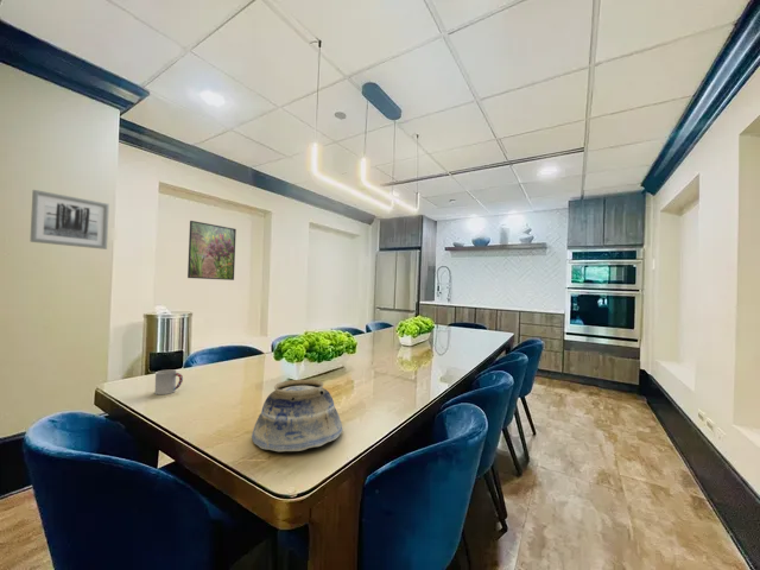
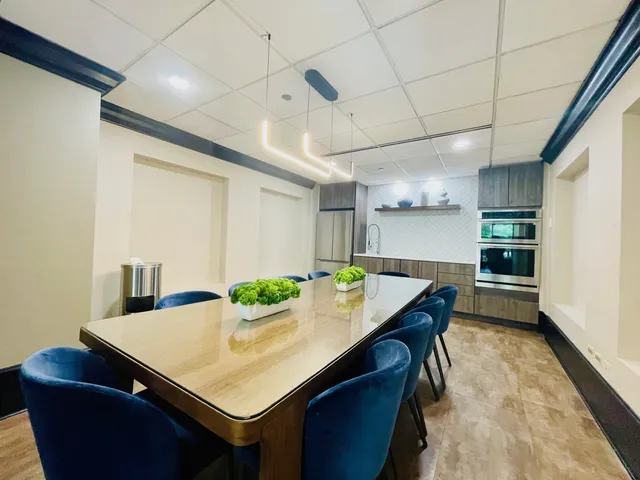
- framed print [186,220,238,281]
- wall art [28,189,110,251]
- cup [154,368,184,395]
- bowl [251,379,343,452]
